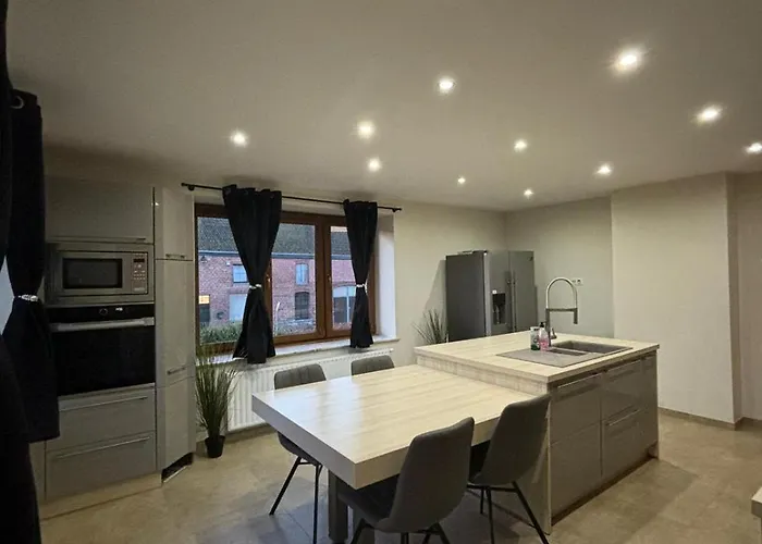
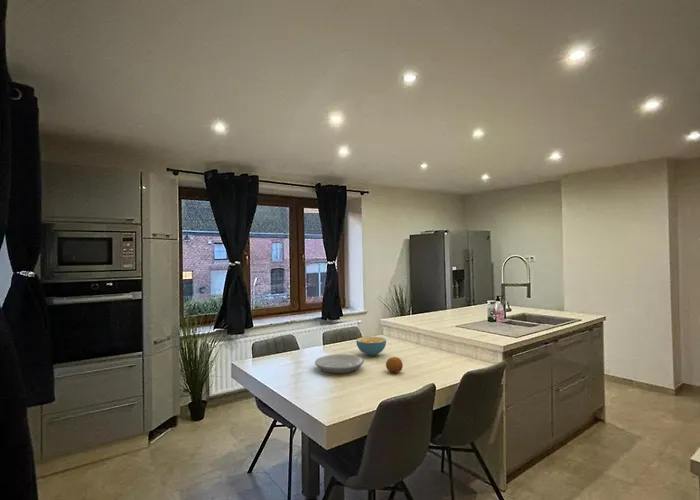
+ cereal bowl [355,336,387,357]
+ plate [314,353,365,375]
+ fruit [385,356,404,374]
